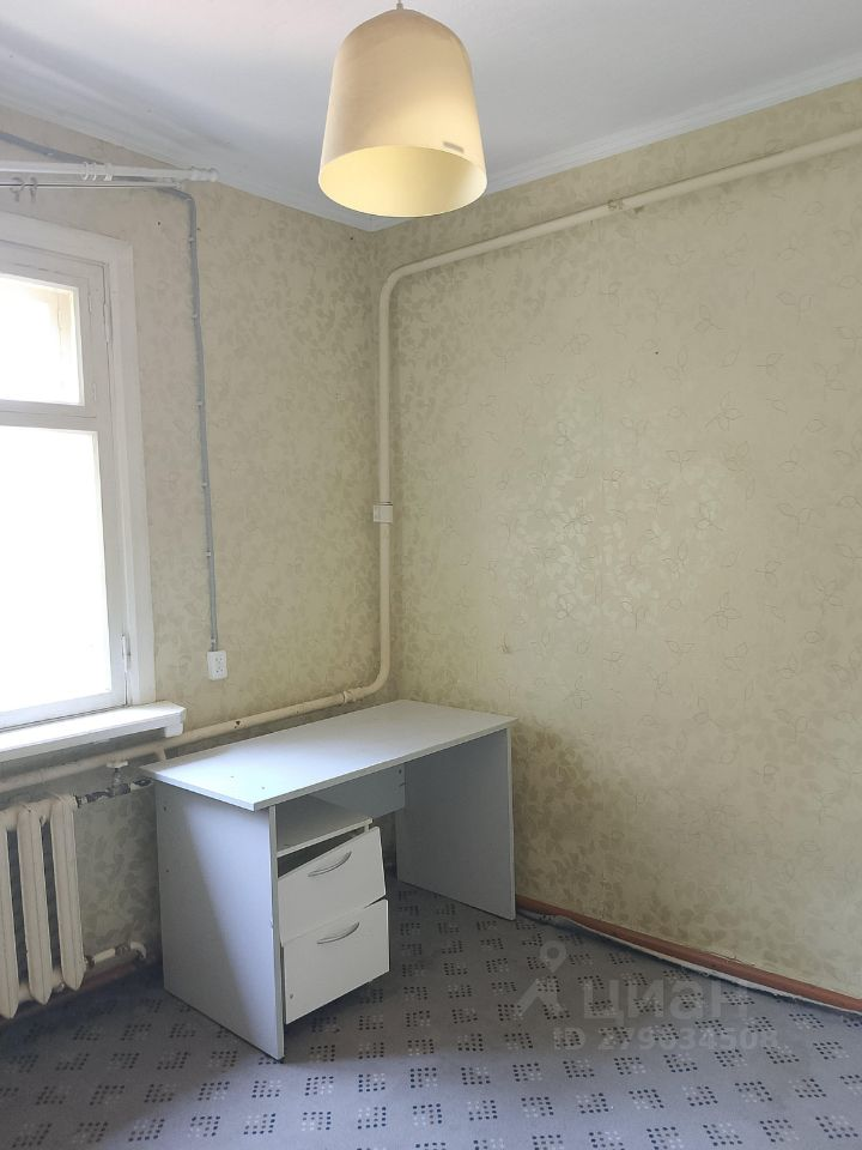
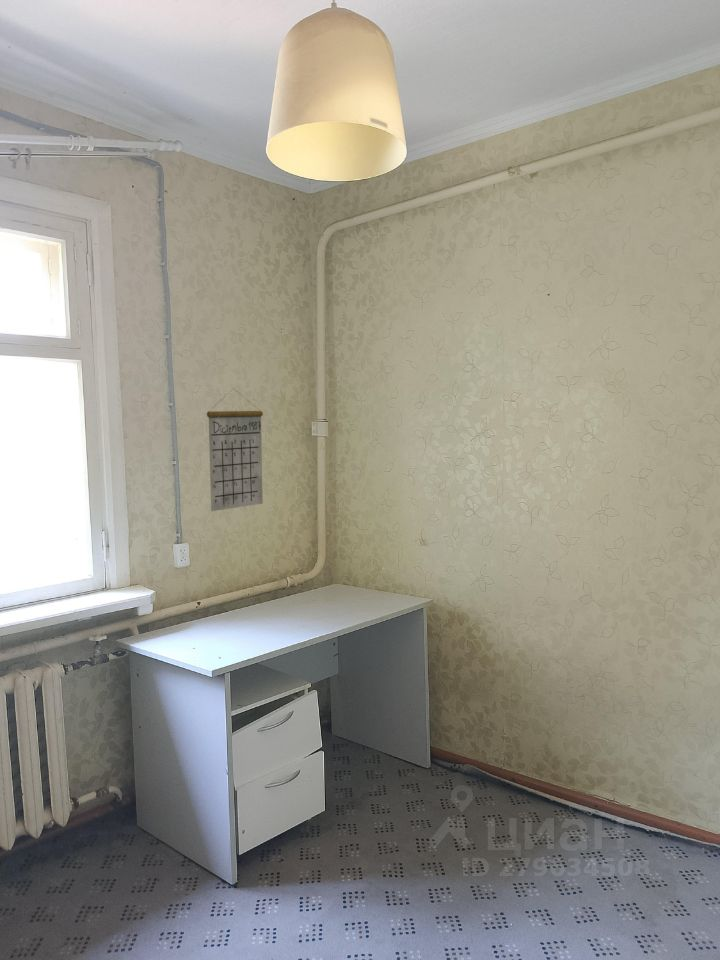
+ calendar [206,387,264,512]
